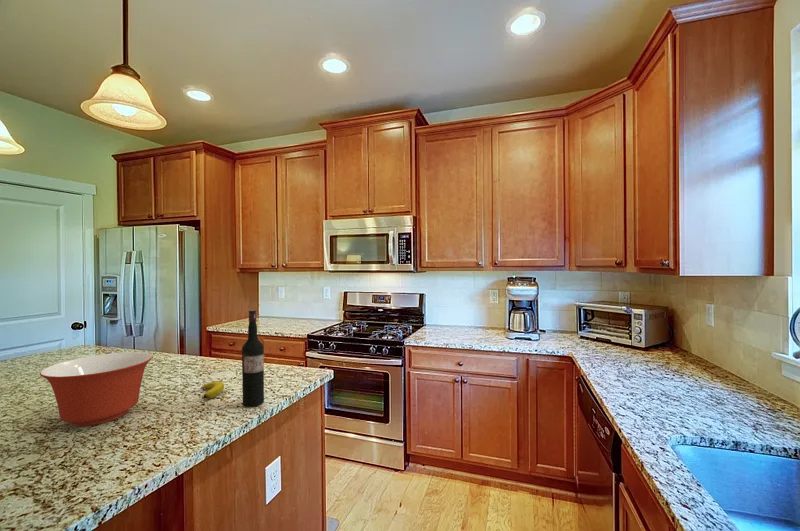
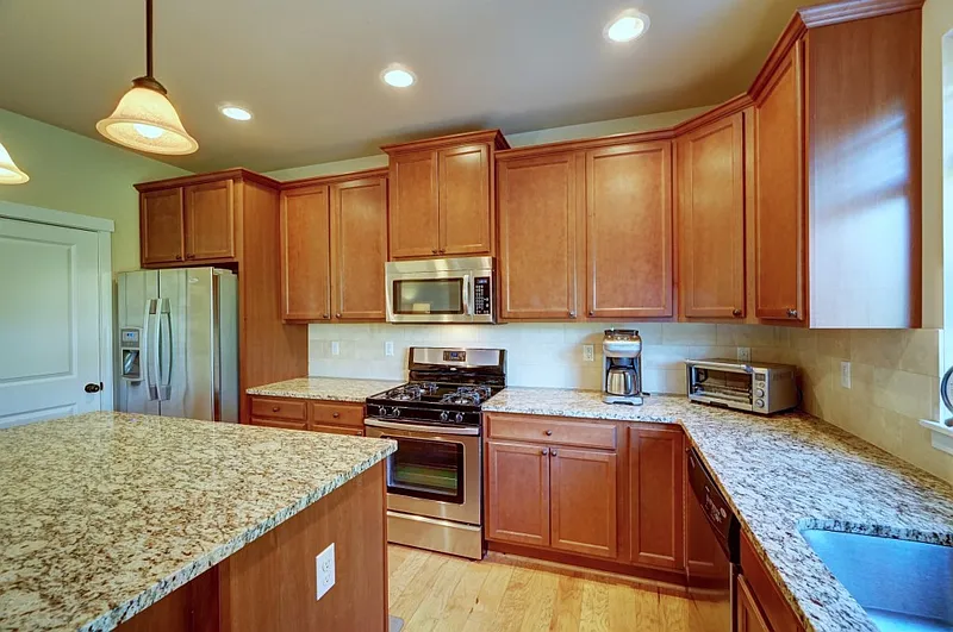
- wine bottle [241,309,265,408]
- mixing bowl [39,351,154,427]
- banana [200,380,225,400]
